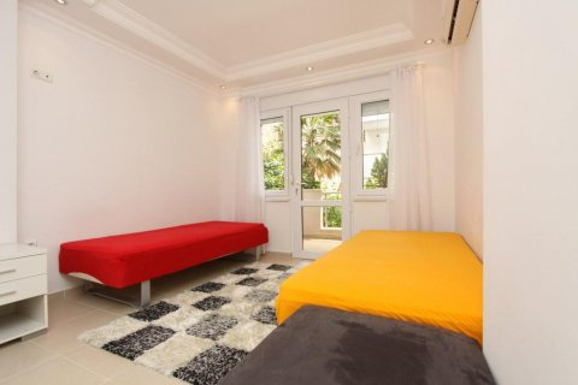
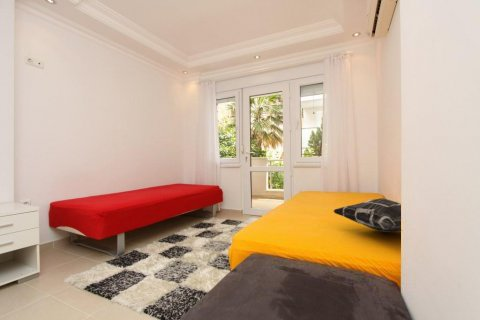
+ decorative pillow [333,197,402,233]
